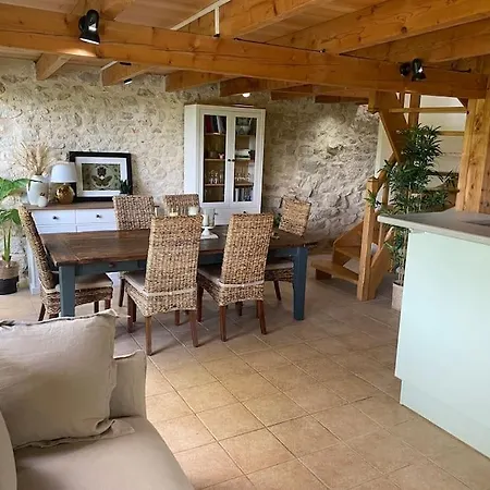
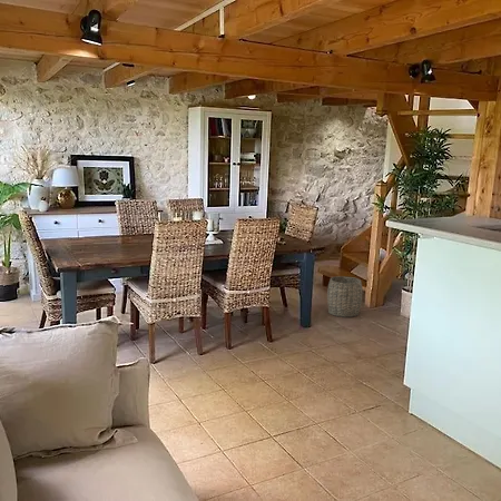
+ woven basket [326,275,363,318]
